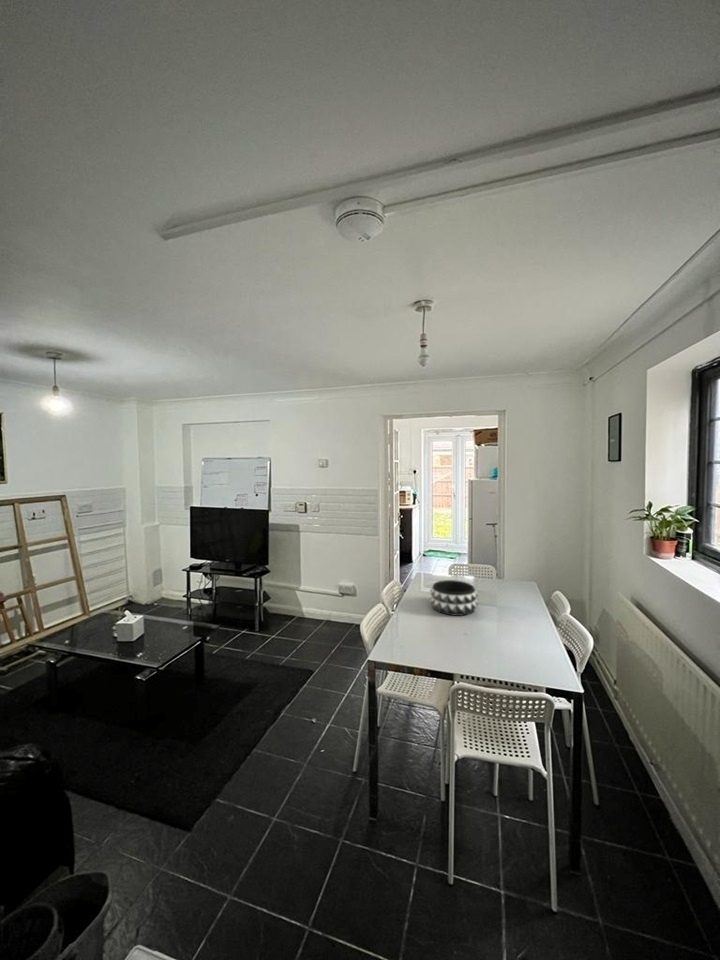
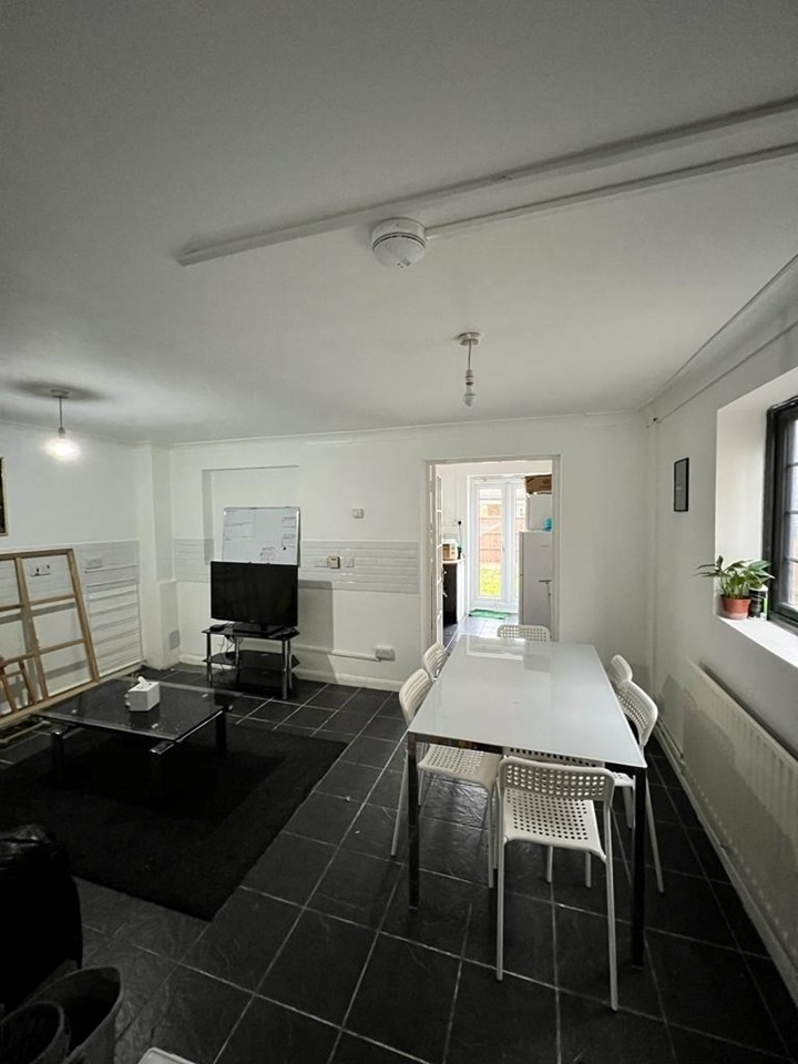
- decorative bowl [429,579,479,617]
